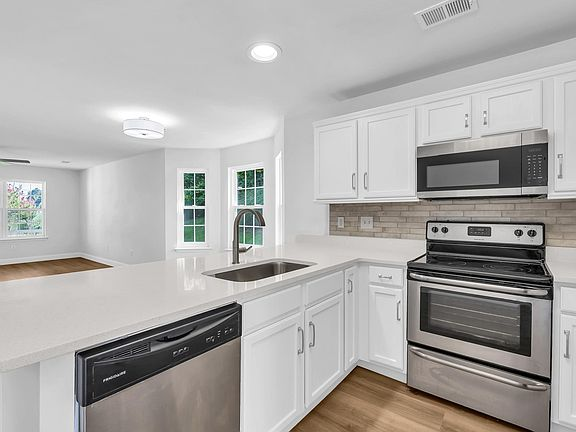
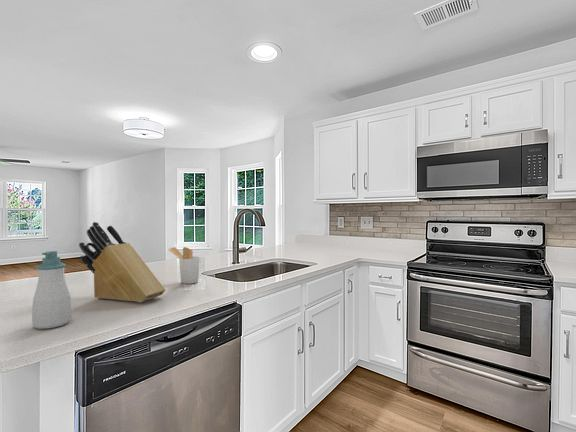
+ soap bottle [31,250,72,330]
+ knife block [78,221,166,304]
+ utensil holder [167,246,201,285]
